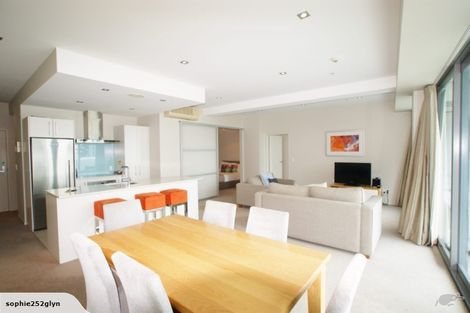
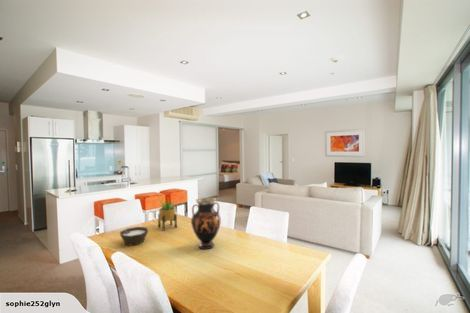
+ vase [190,197,222,250]
+ bowl [119,226,150,247]
+ potted plant [157,196,178,231]
